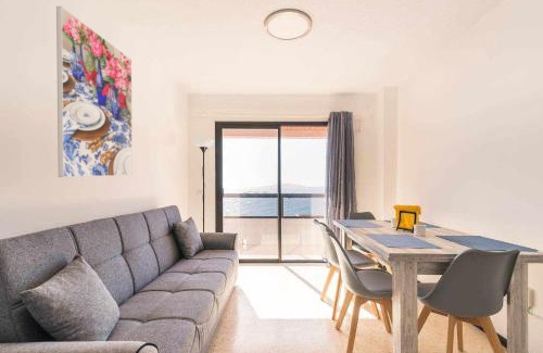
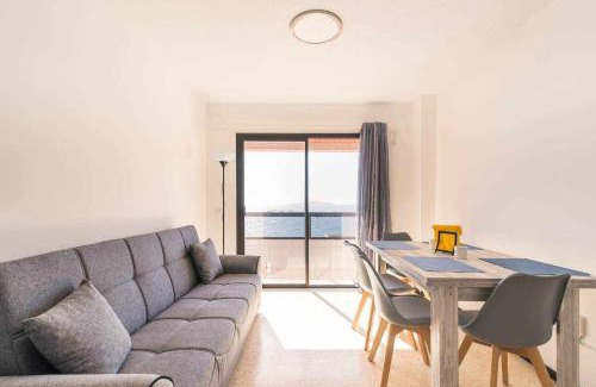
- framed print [55,5,134,178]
